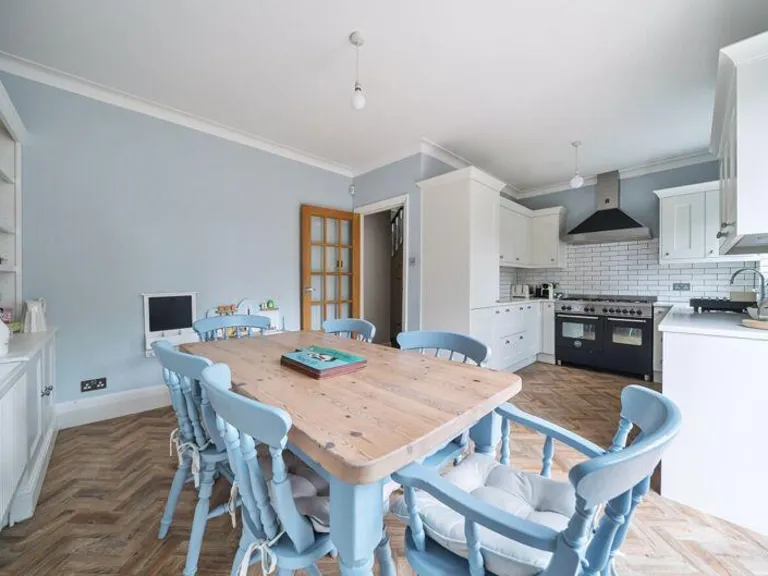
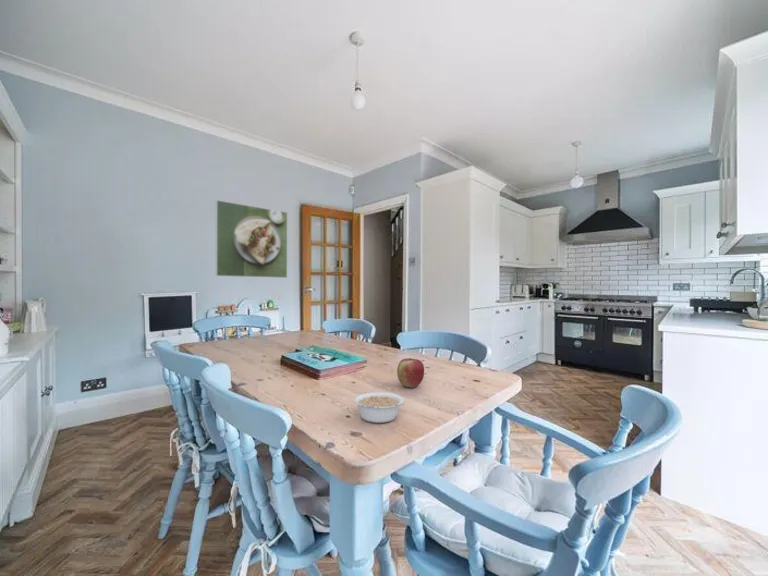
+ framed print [215,199,288,279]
+ apple [396,357,425,389]
+ legume [352,391,405,424]
